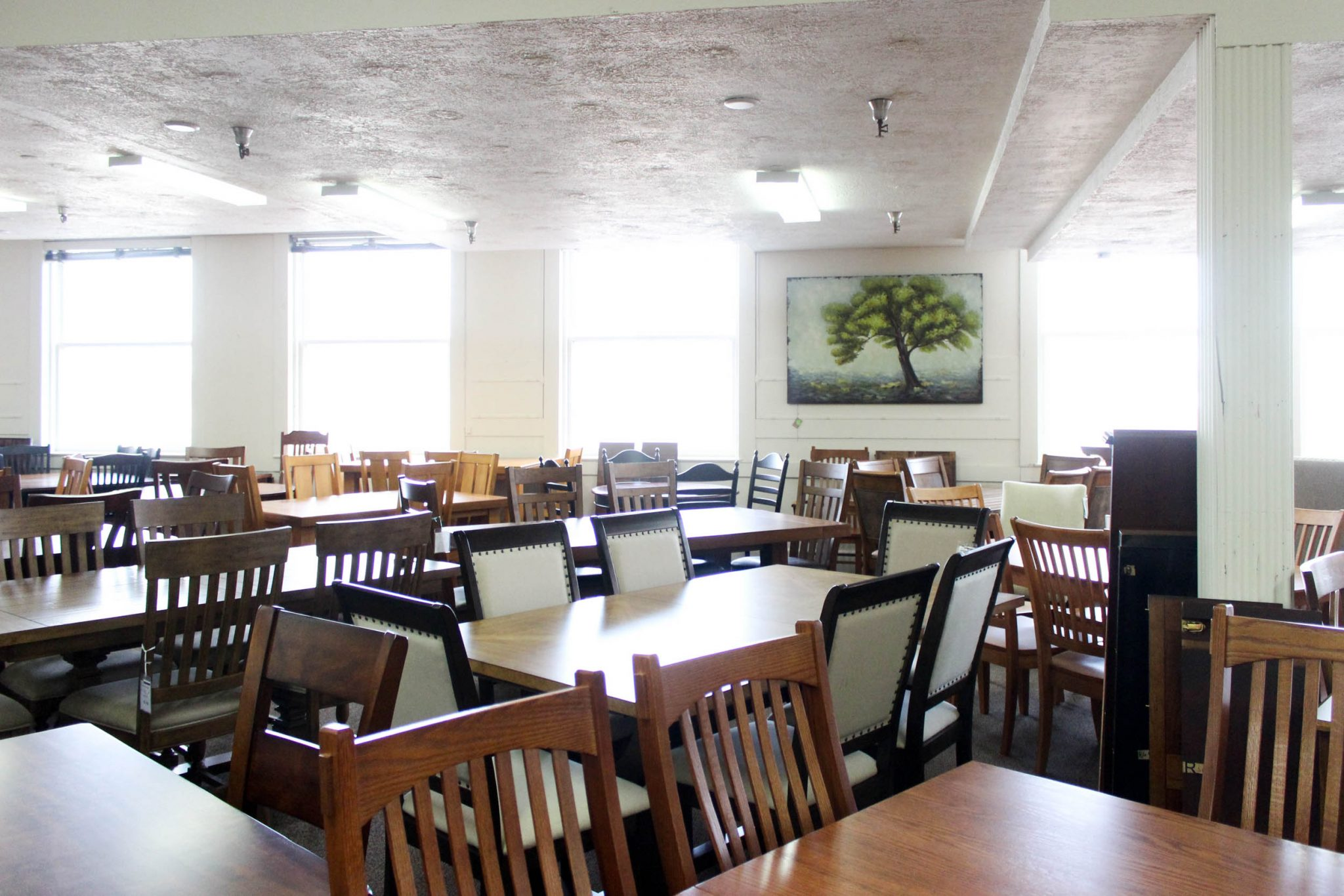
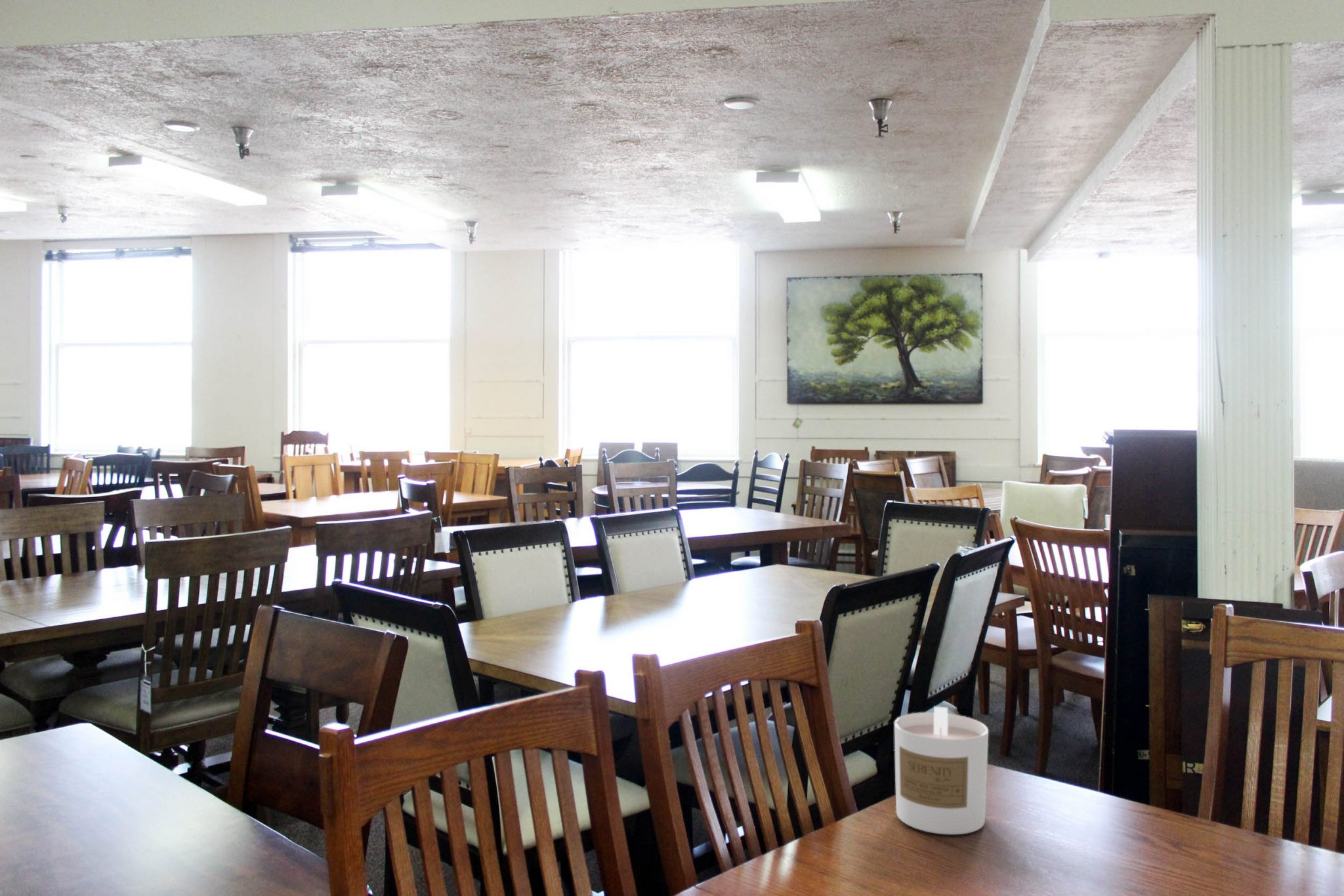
+ candle [894,706,989,835]
